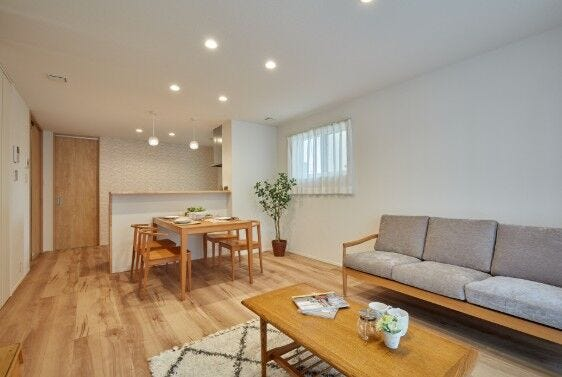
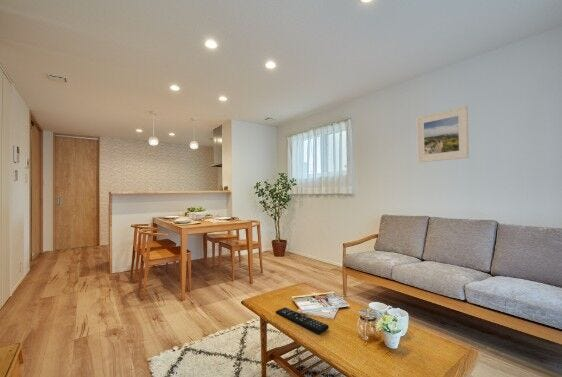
+ remote control [275,306,330,334]
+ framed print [416,105,470,164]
